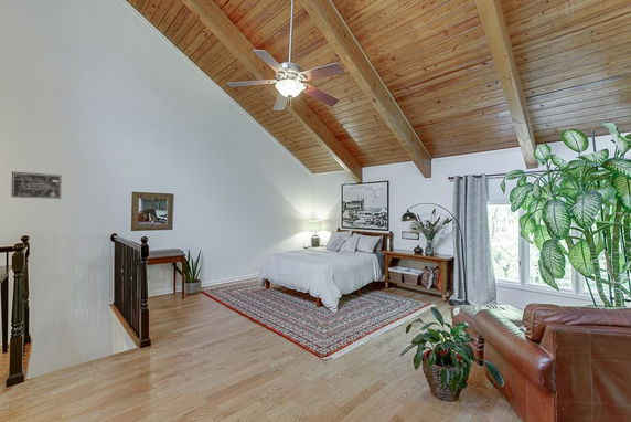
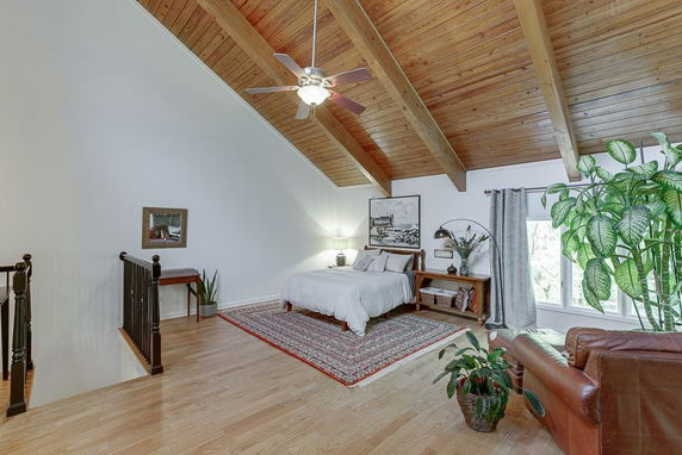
- wall art [11,170,62,200]
